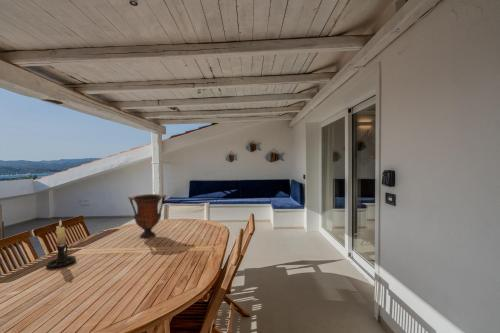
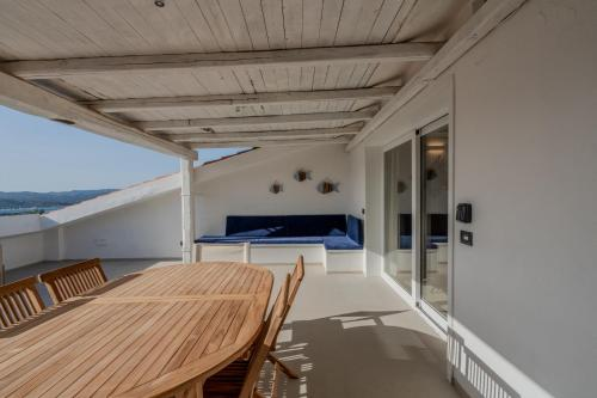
- candle holder [45,219,77,269]
- vase [127,193,168,240]
